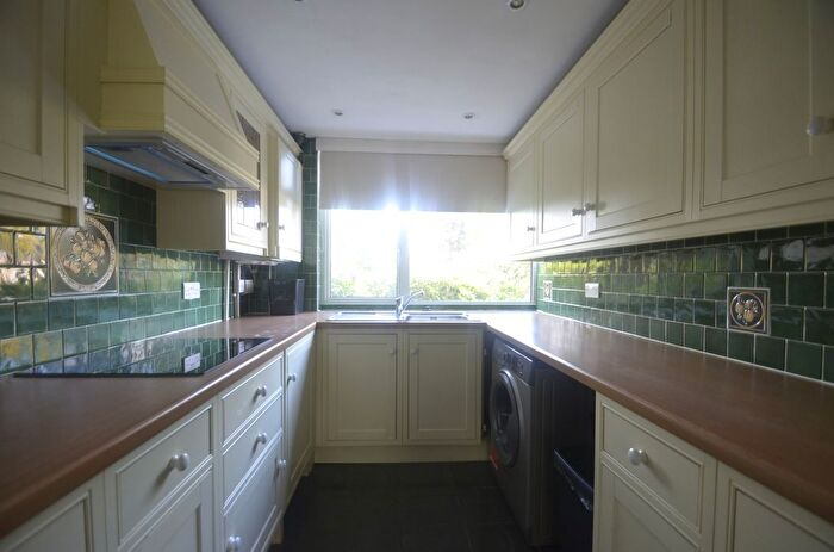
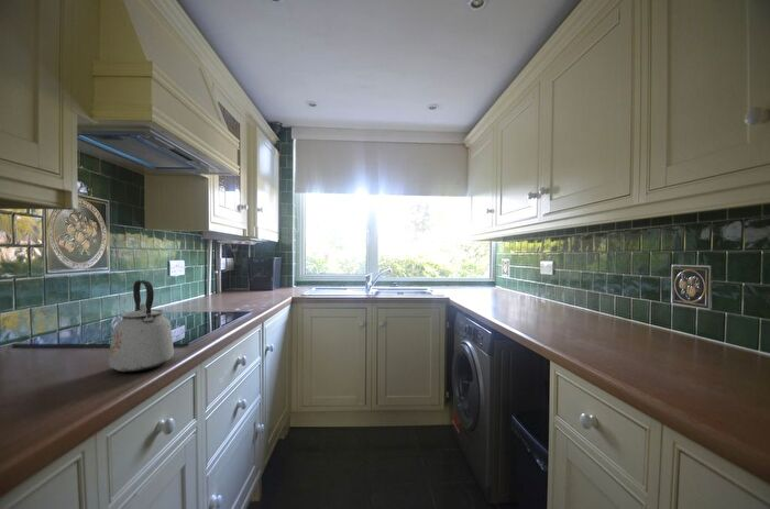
+ kettle [108,279,175,374]
